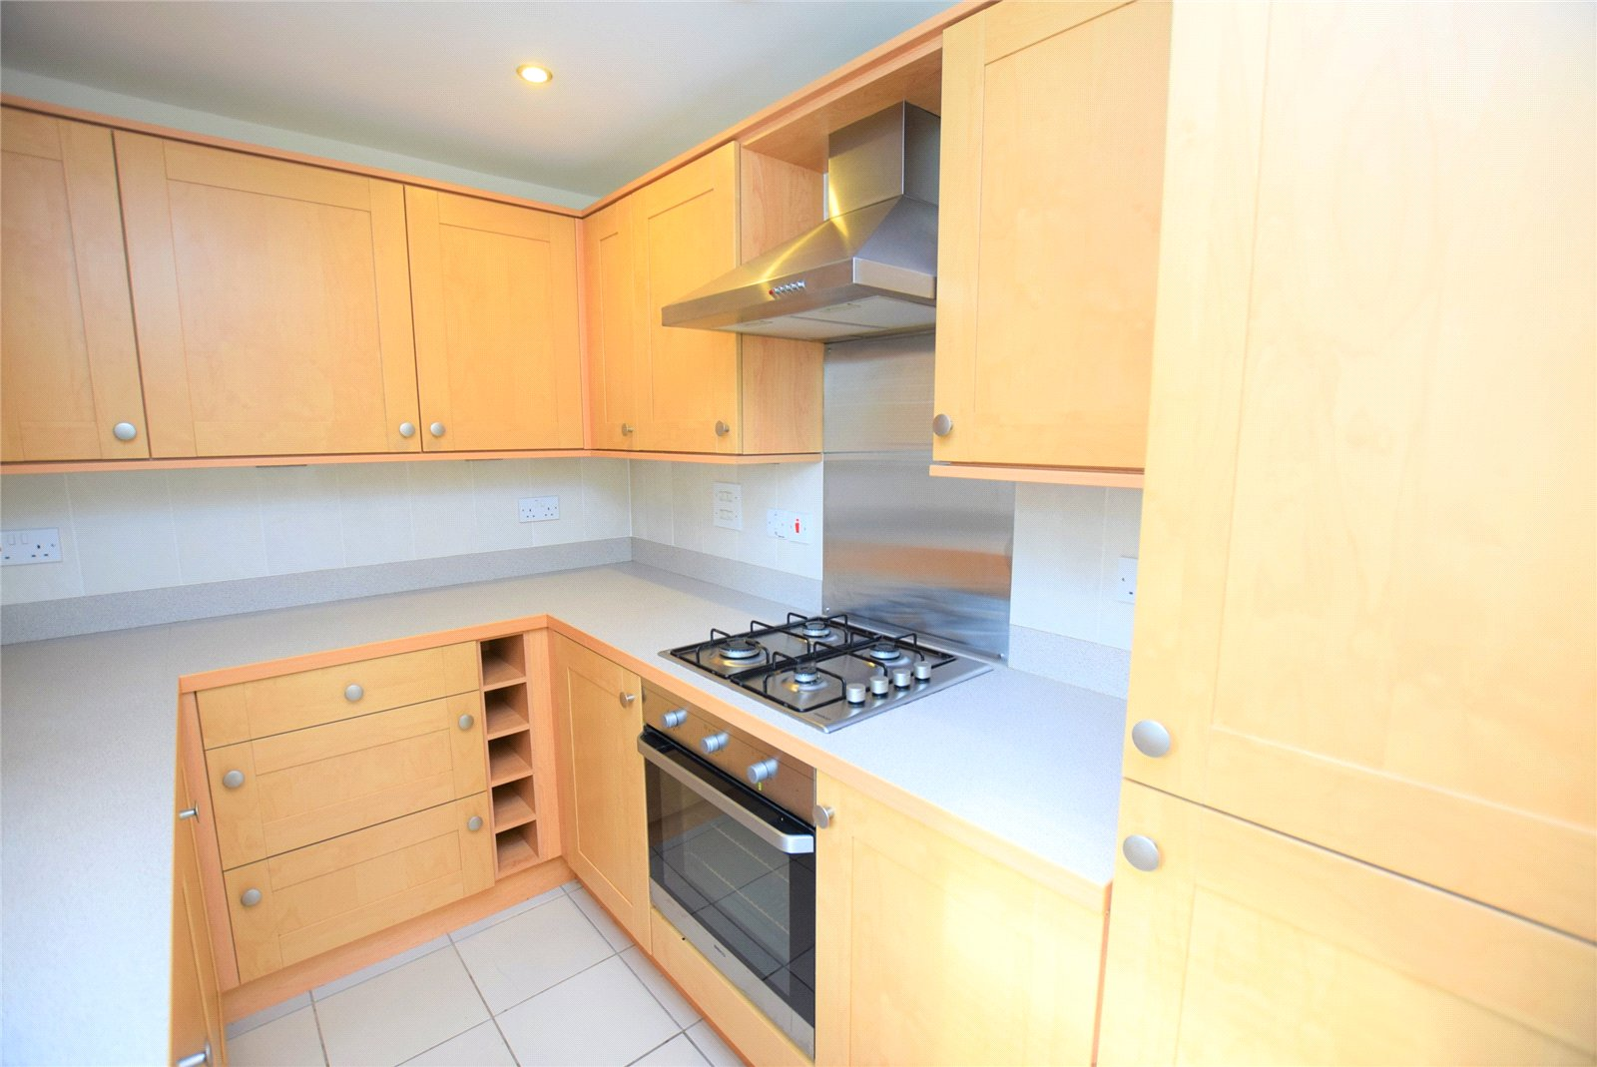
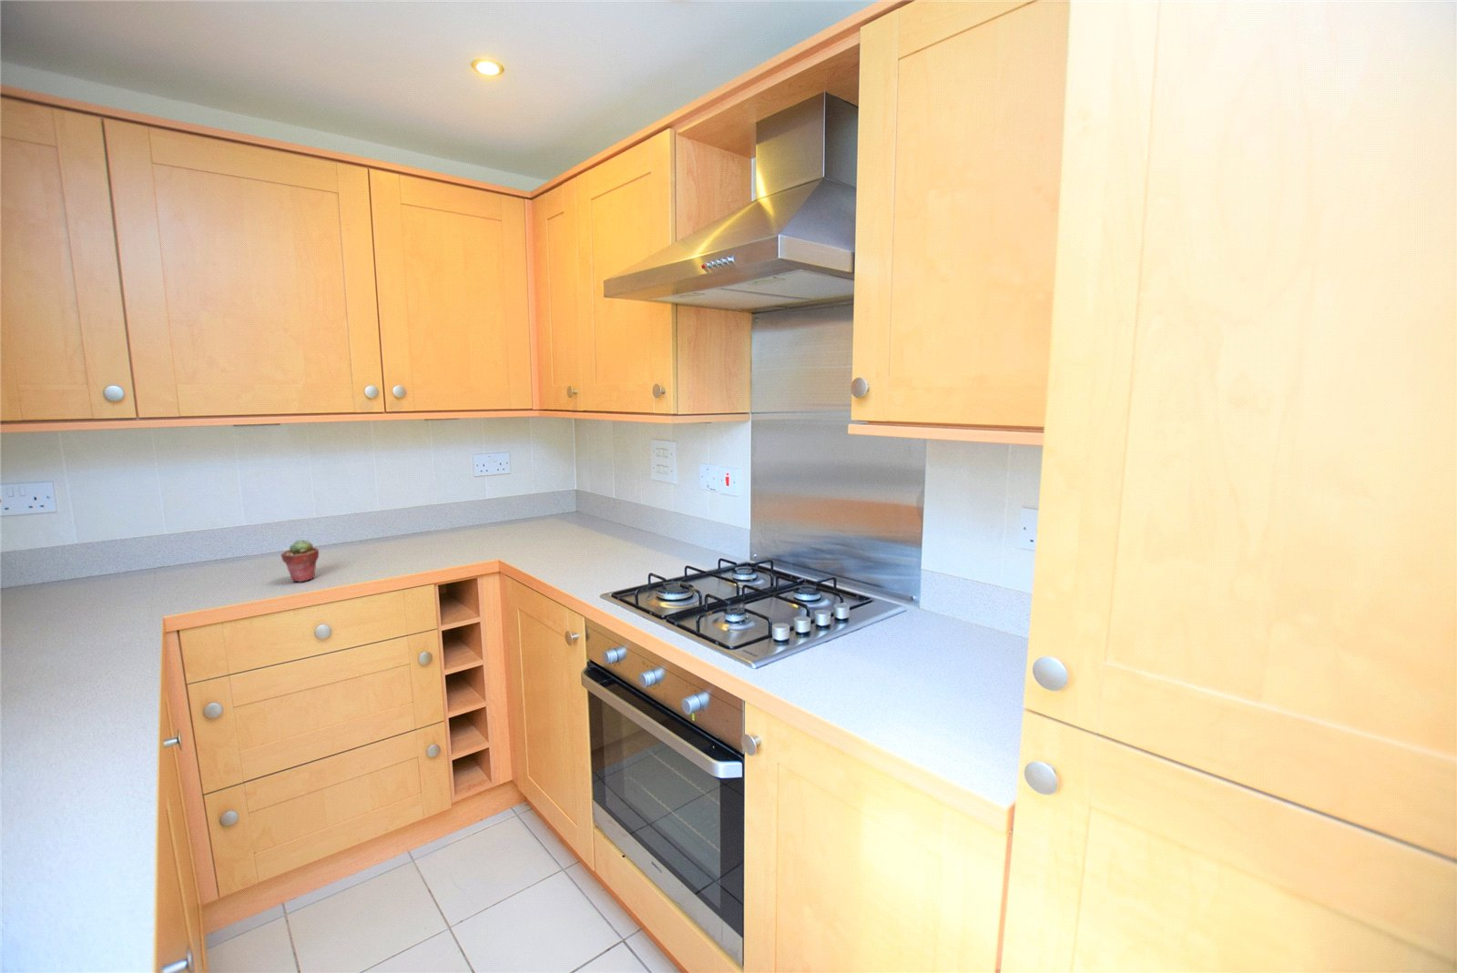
+ potted succulent [280,538,319,582]
